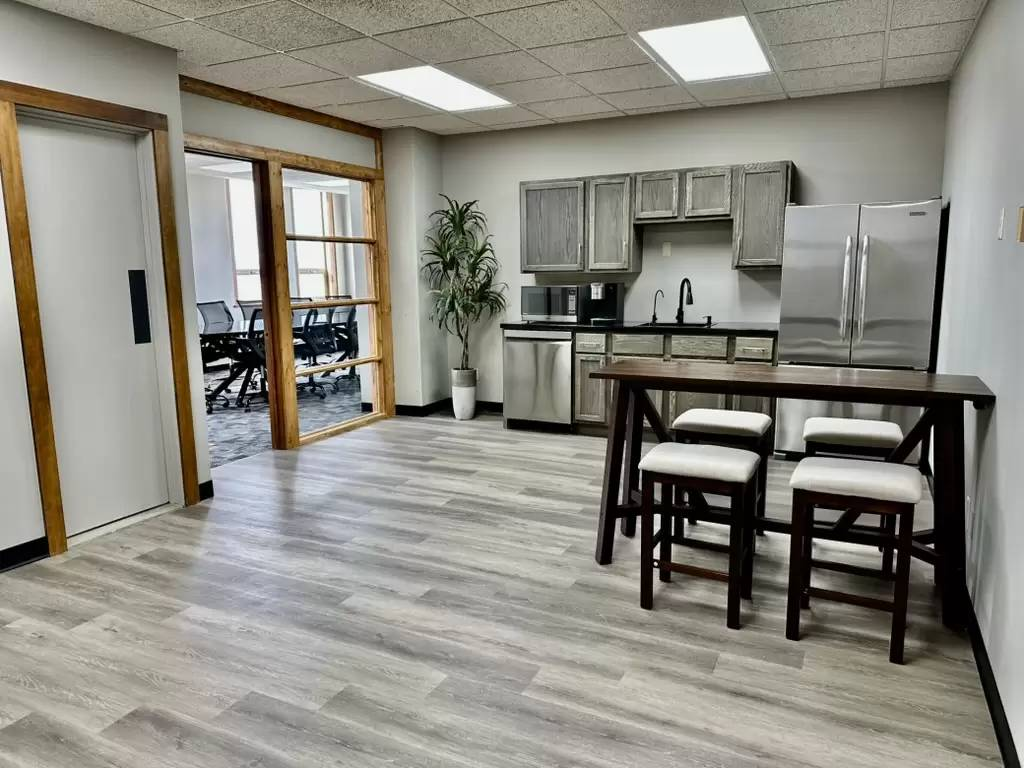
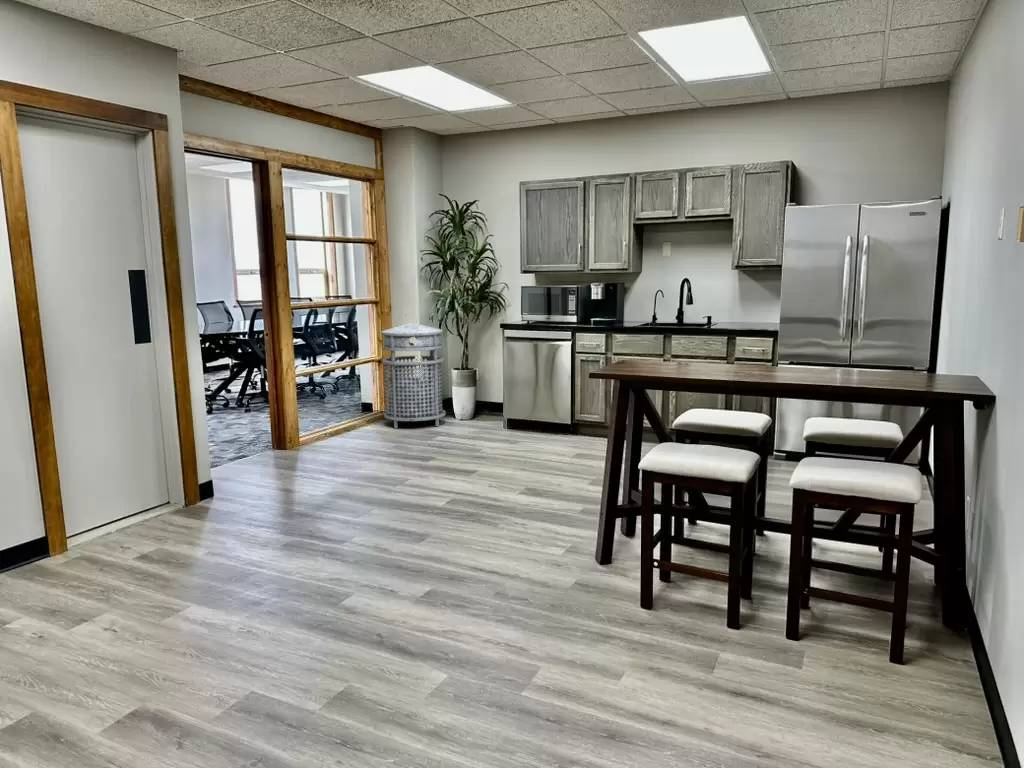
+ trash can [380,322,447,429]
